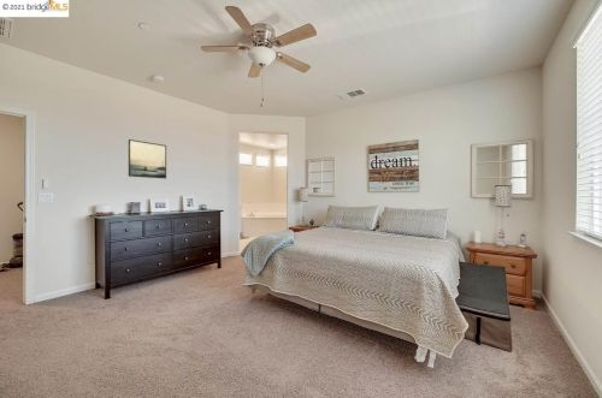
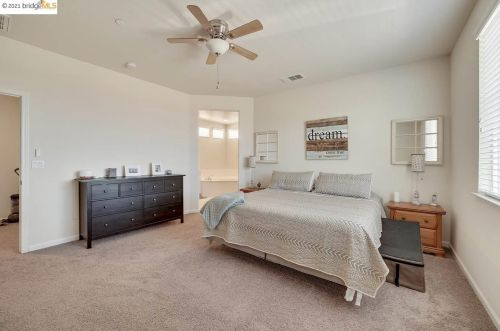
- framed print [128,138,167,179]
